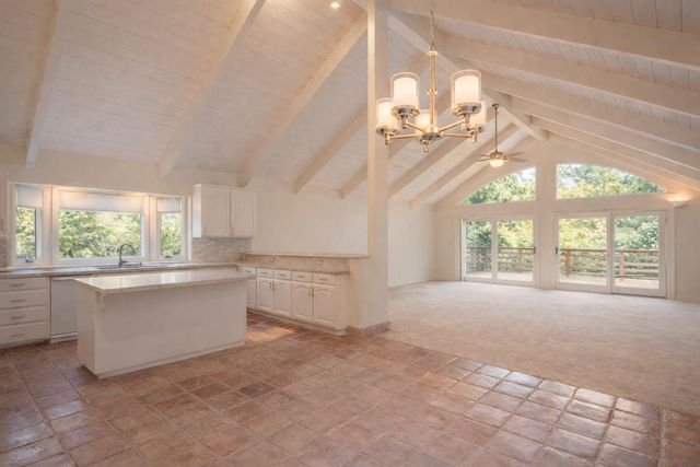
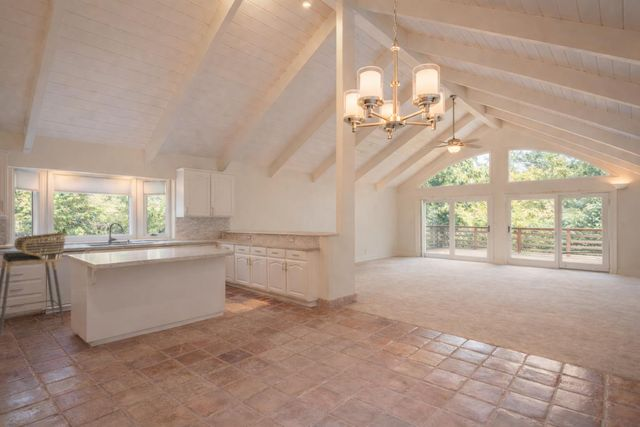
+ bar stool [0,232,69,338]
